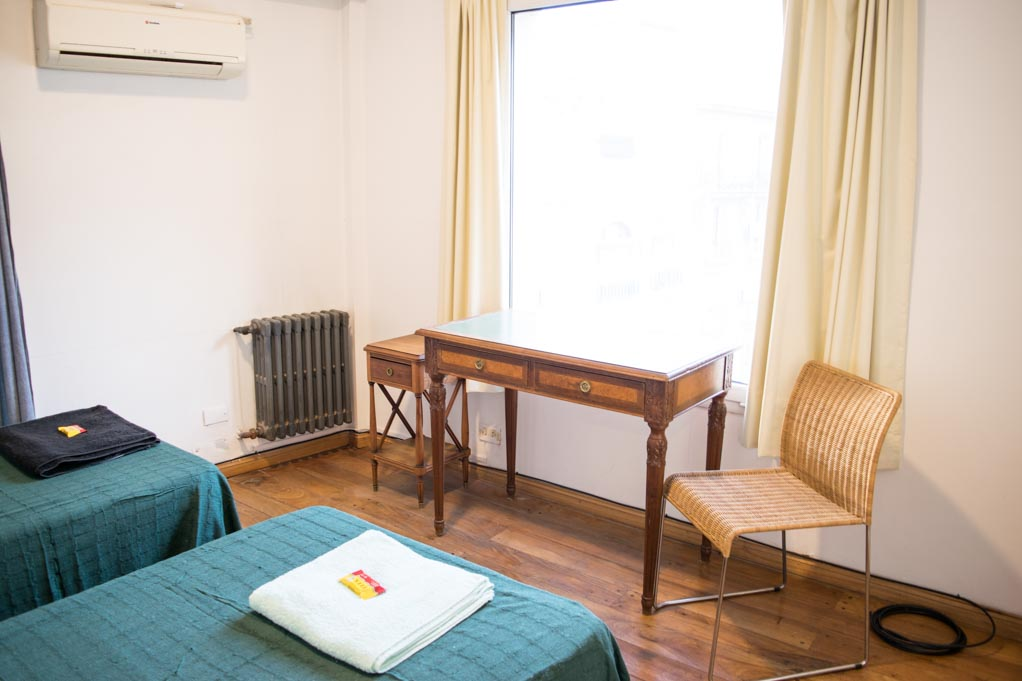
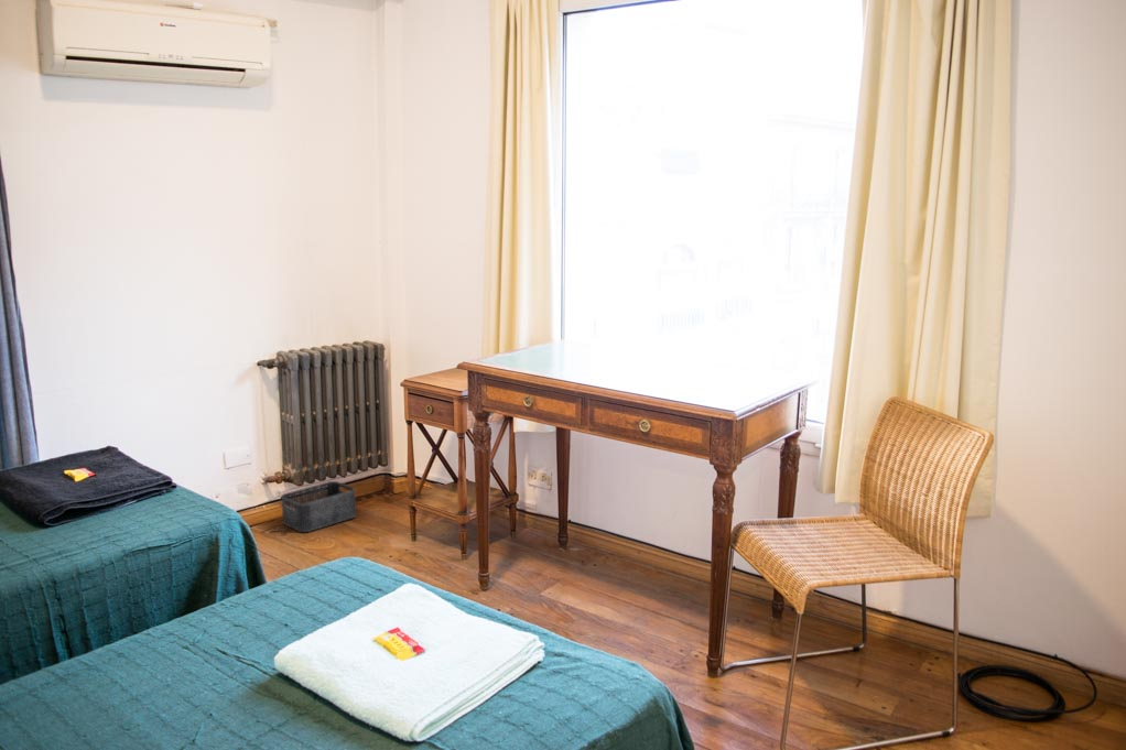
+ storage bin [280,480,357,533]
